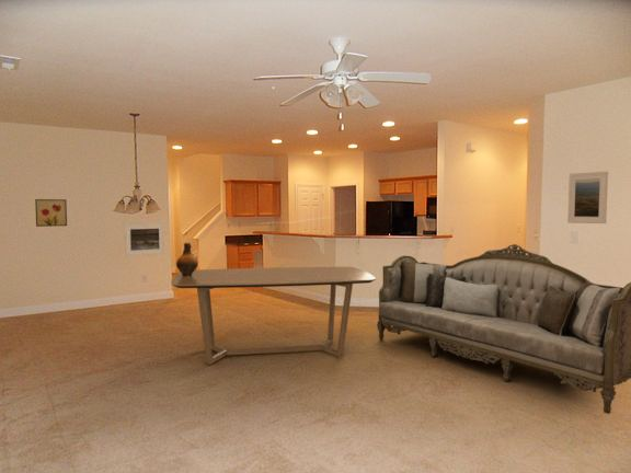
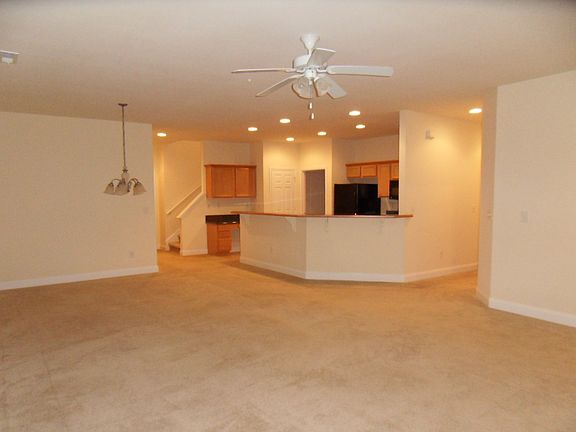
- ceramic jug [175,242,198,276]
- dining table [170,266,377,366]
- wall art [34,198,68,228]
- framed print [566,171,609,224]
- sofa [376,243,631,415]
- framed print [124,222,165,257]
